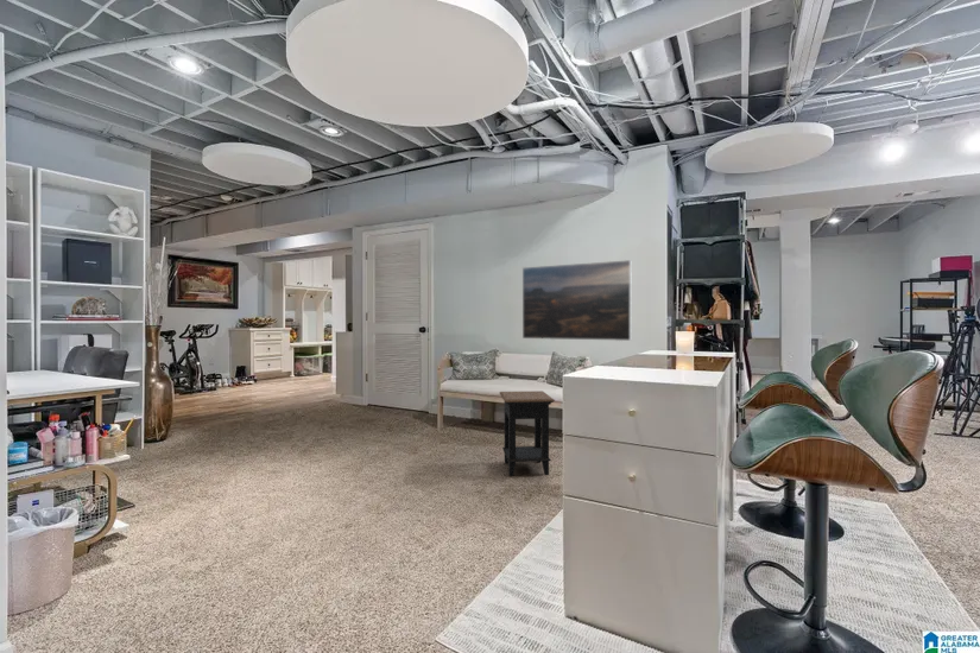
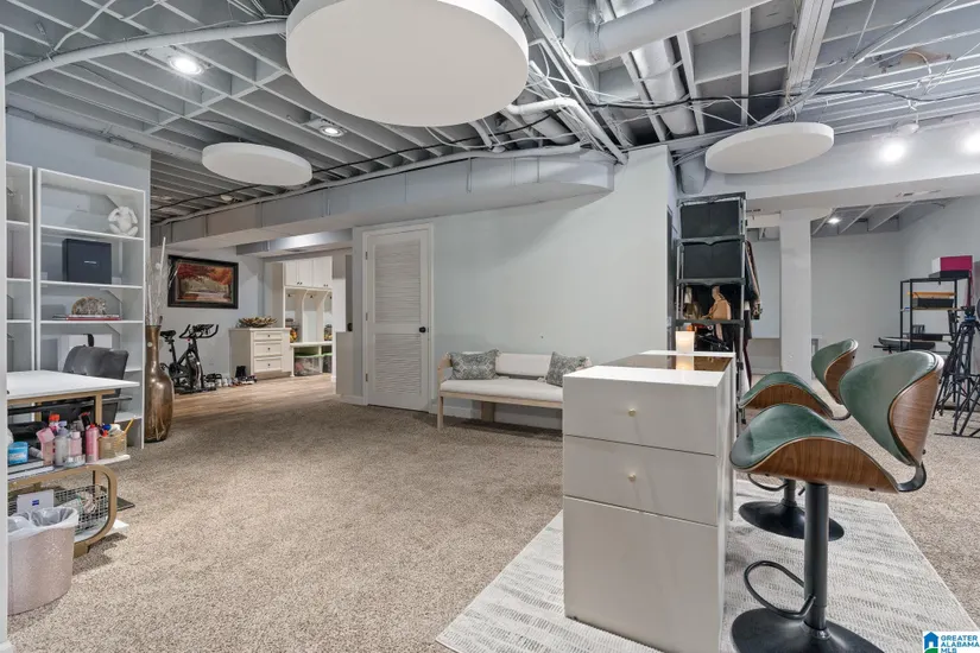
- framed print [521,259,632,342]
- side table [499,389,556,477]
